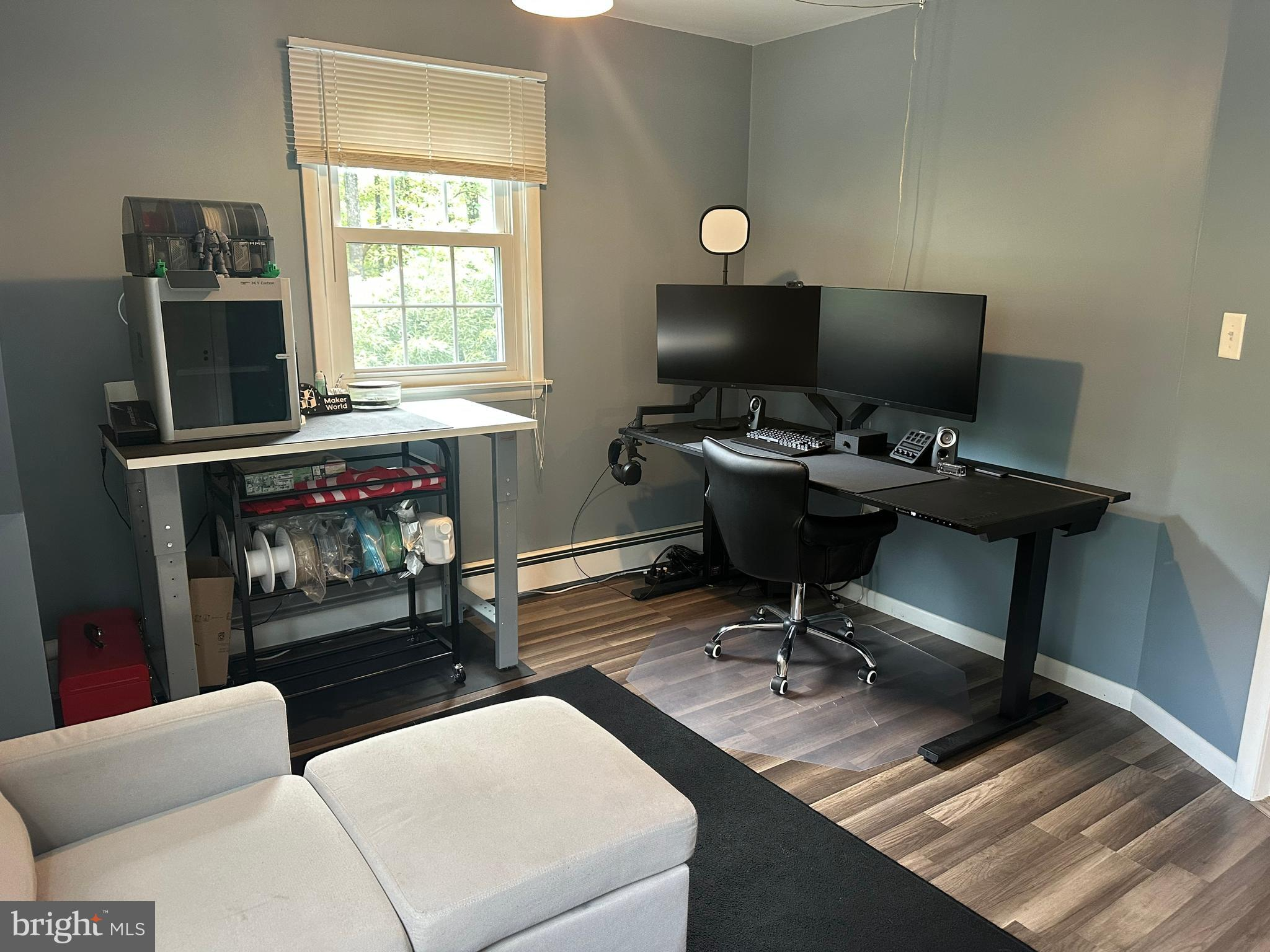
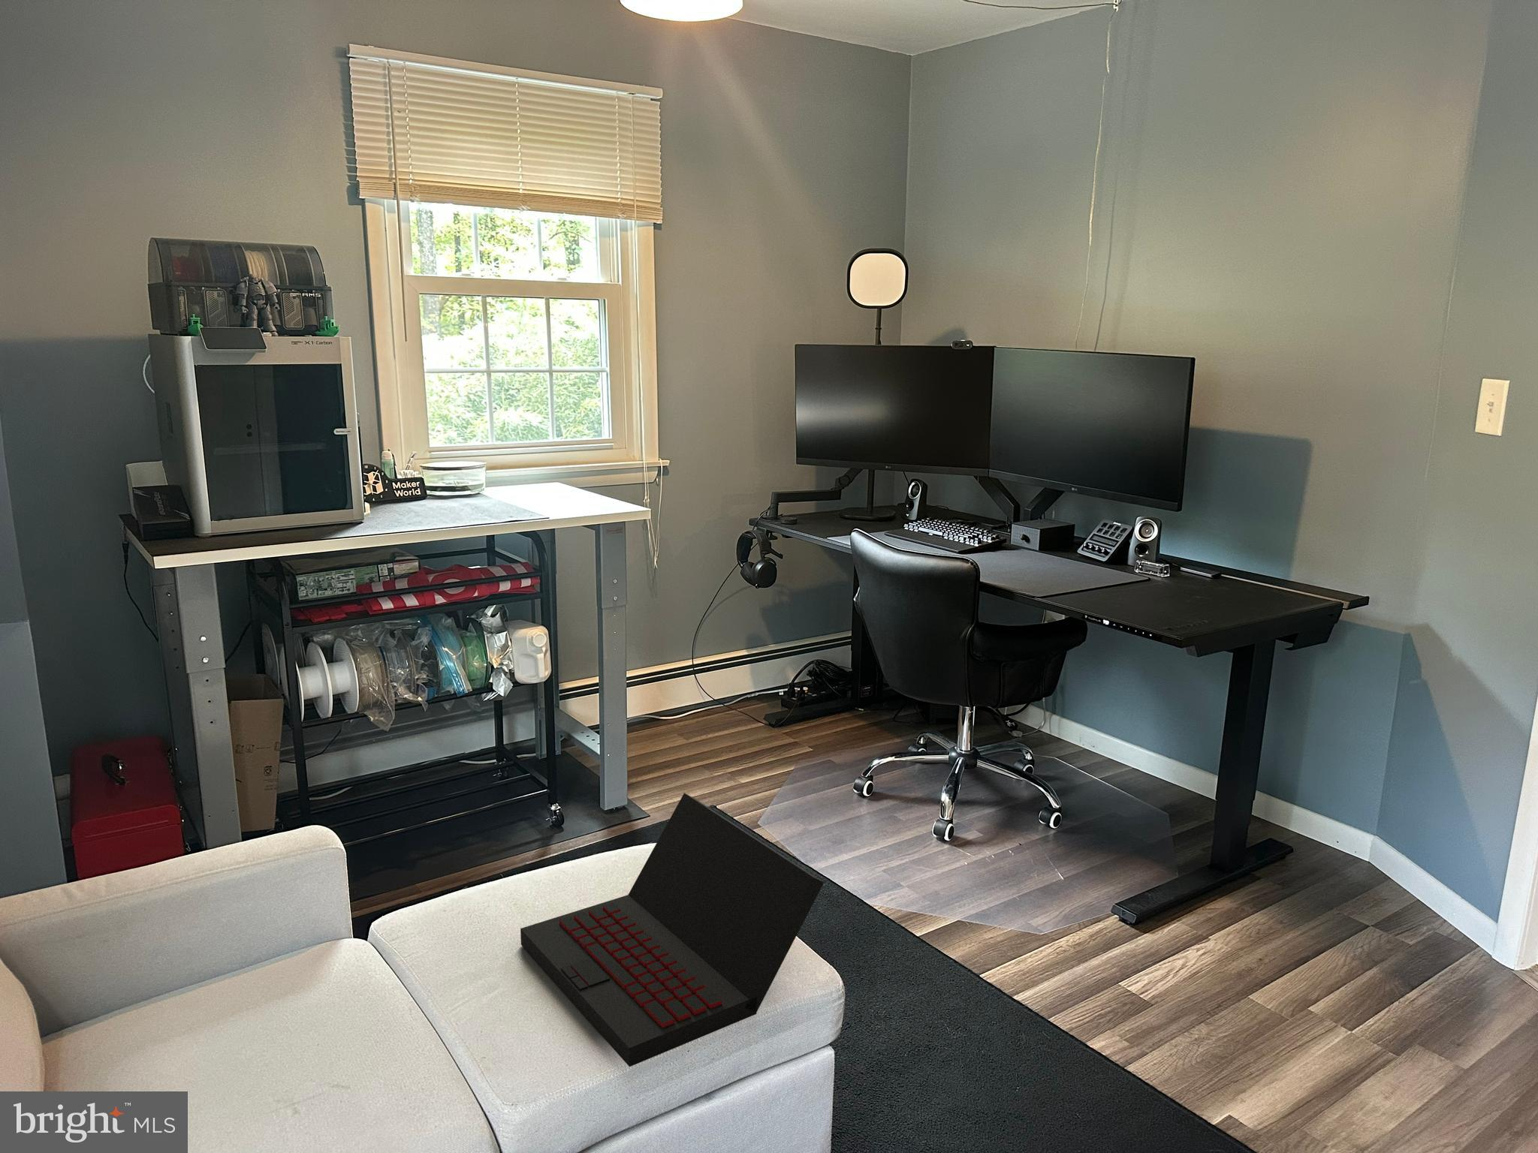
+ laptop [520,793,825,1067]
